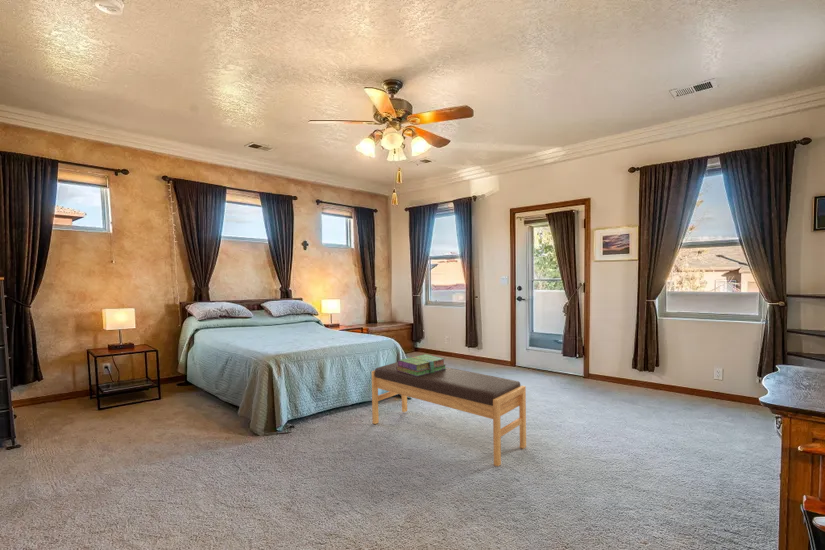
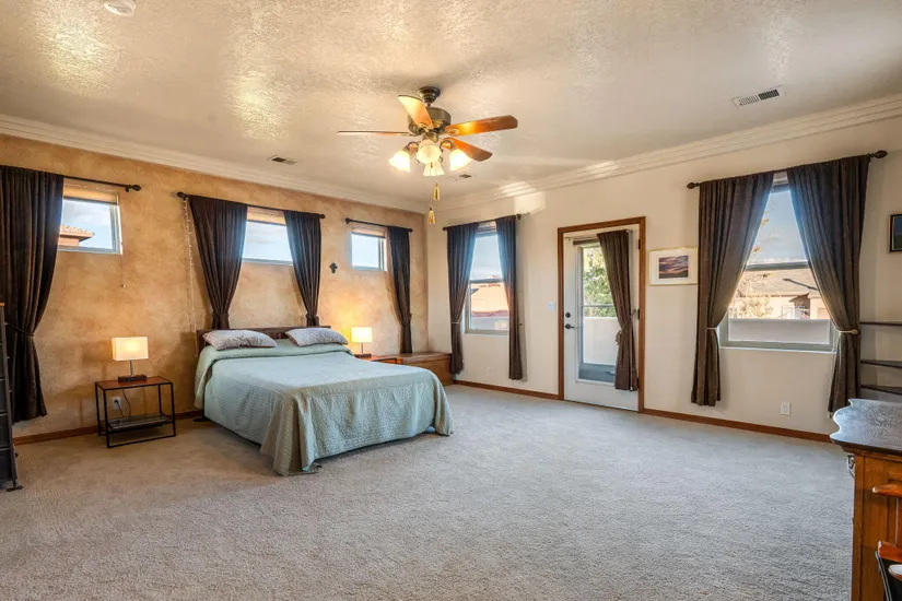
- bench [371,361,527,467]
- stack of books [396,353,447,376]
